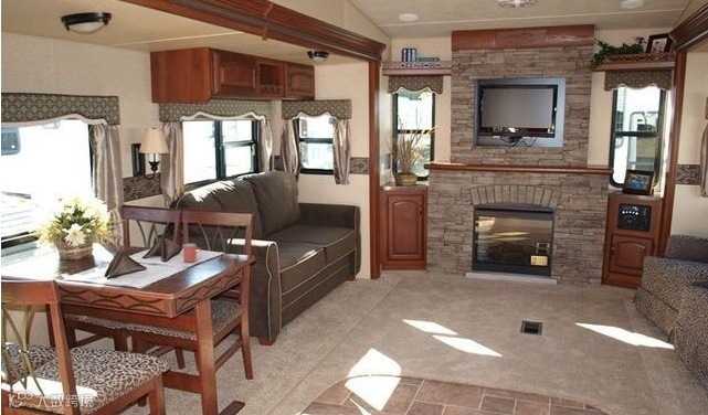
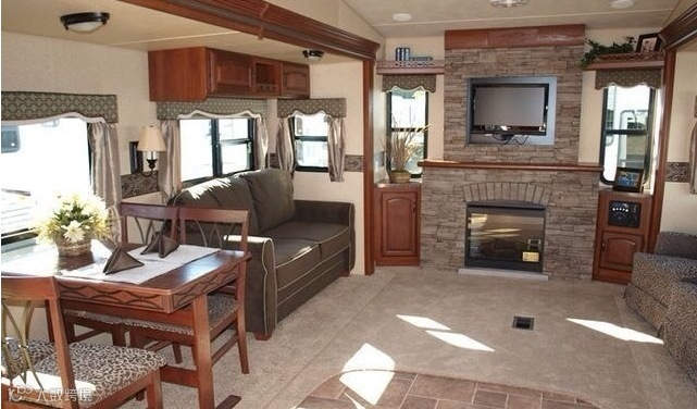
- cup [182,243,202,263]
